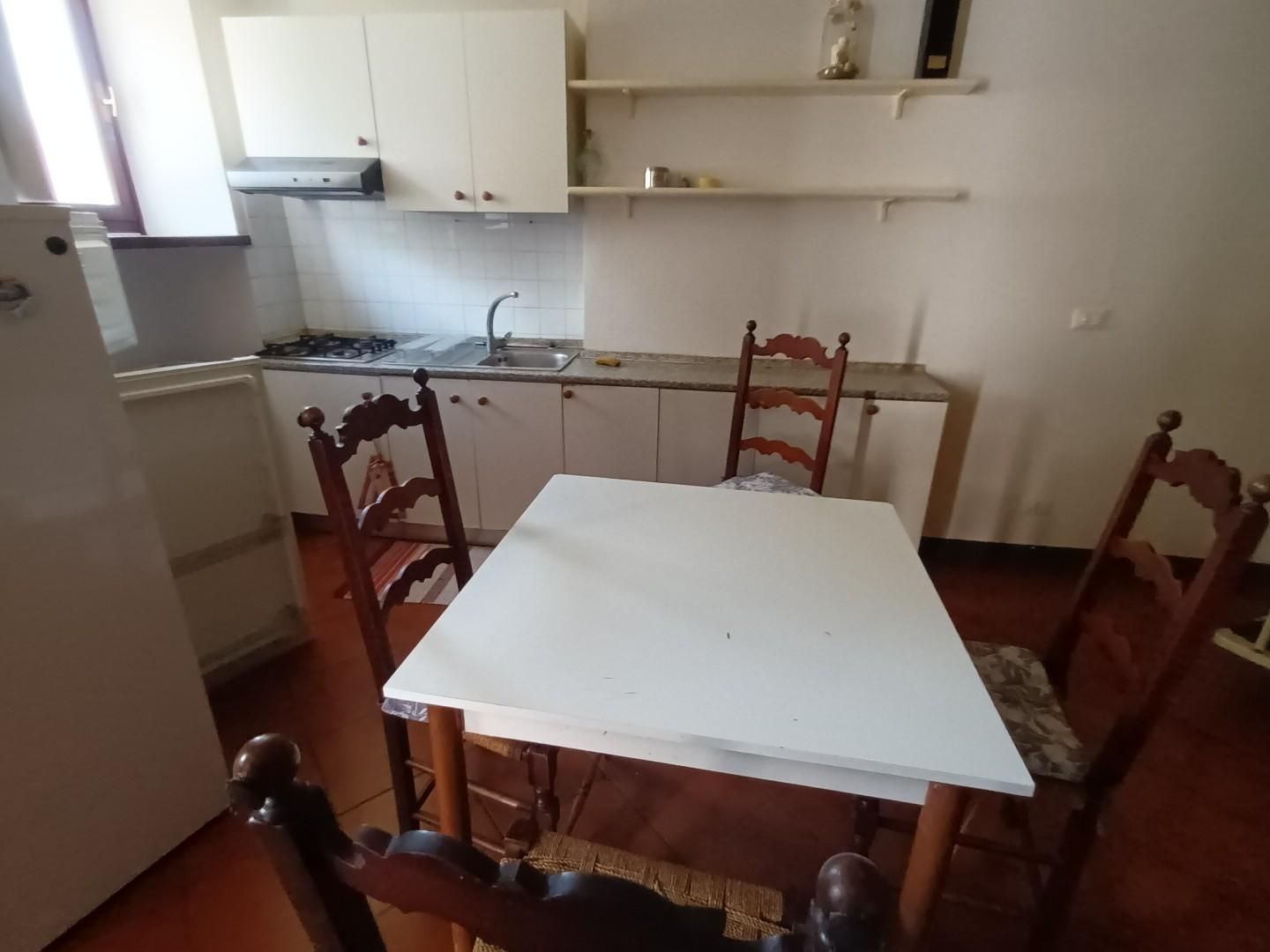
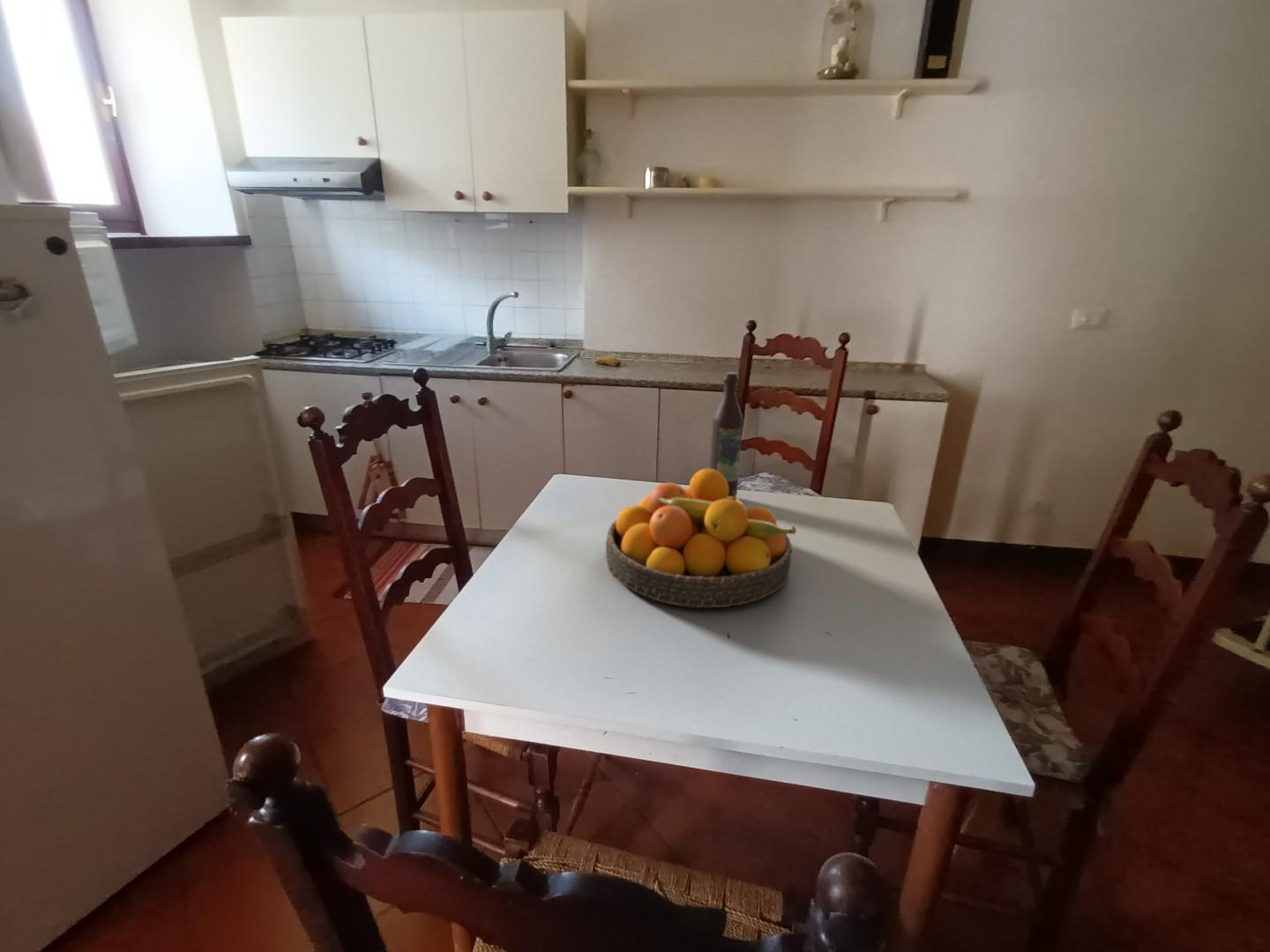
+ fruit bowl [605,468,797,609]
+ wine bottle [709,371,744,497]
